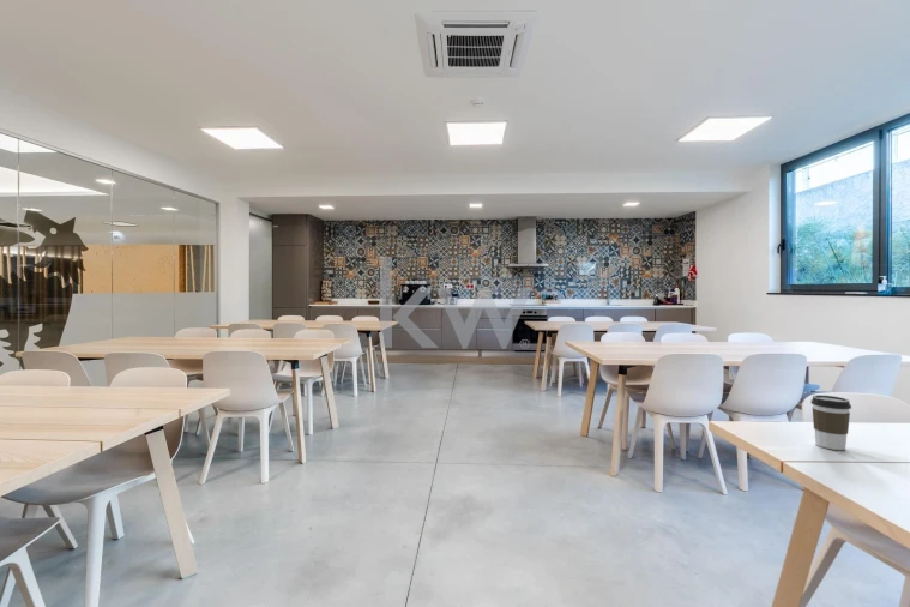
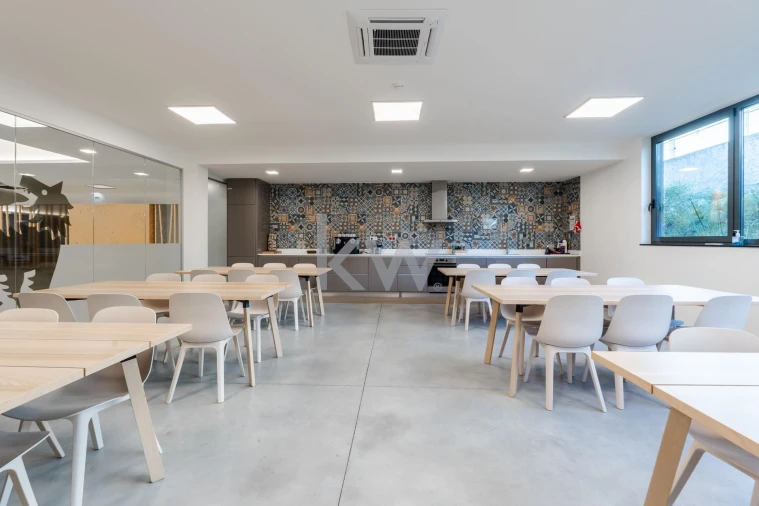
- coffee cup [810,393,852,451]
